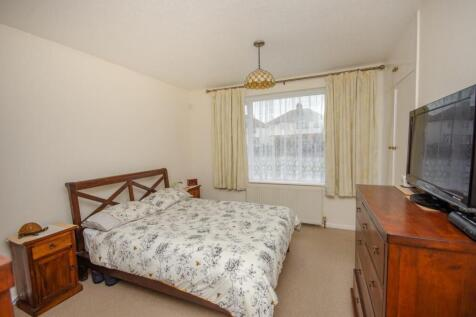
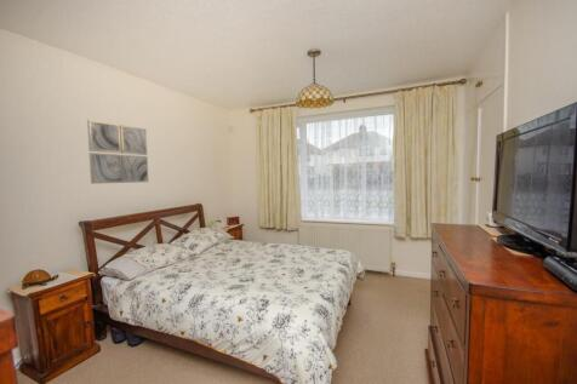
+ wall art [86,119,149,185]
